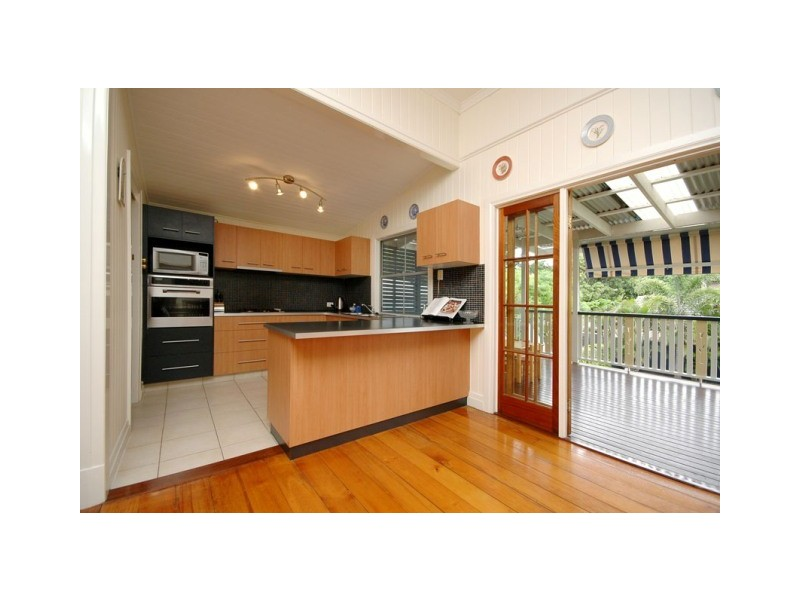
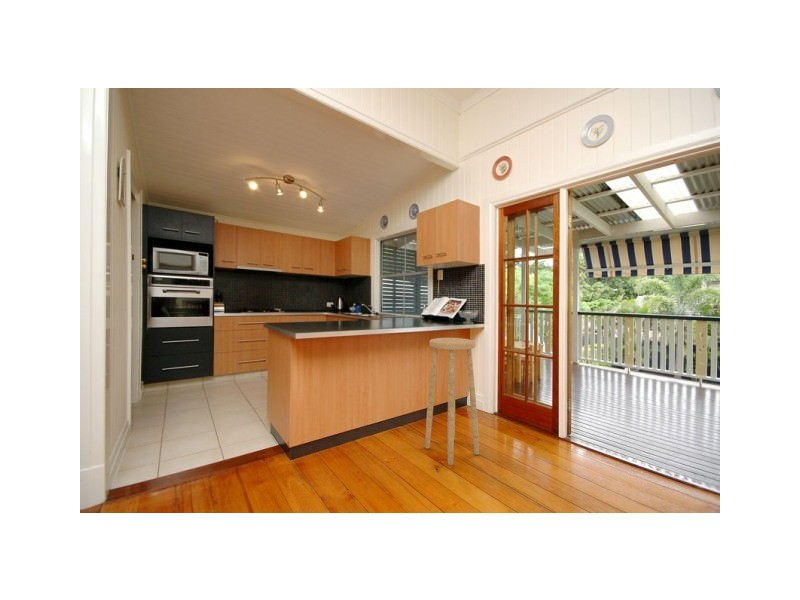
+ stool [424,337,480,467]
